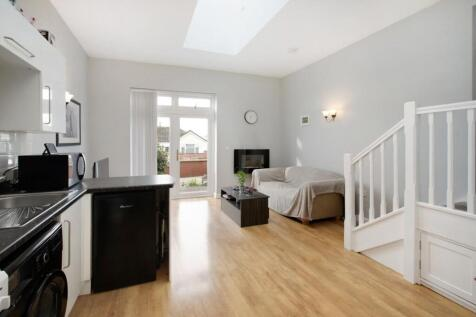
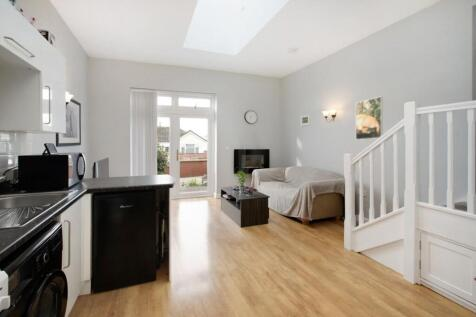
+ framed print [355,95,384,141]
